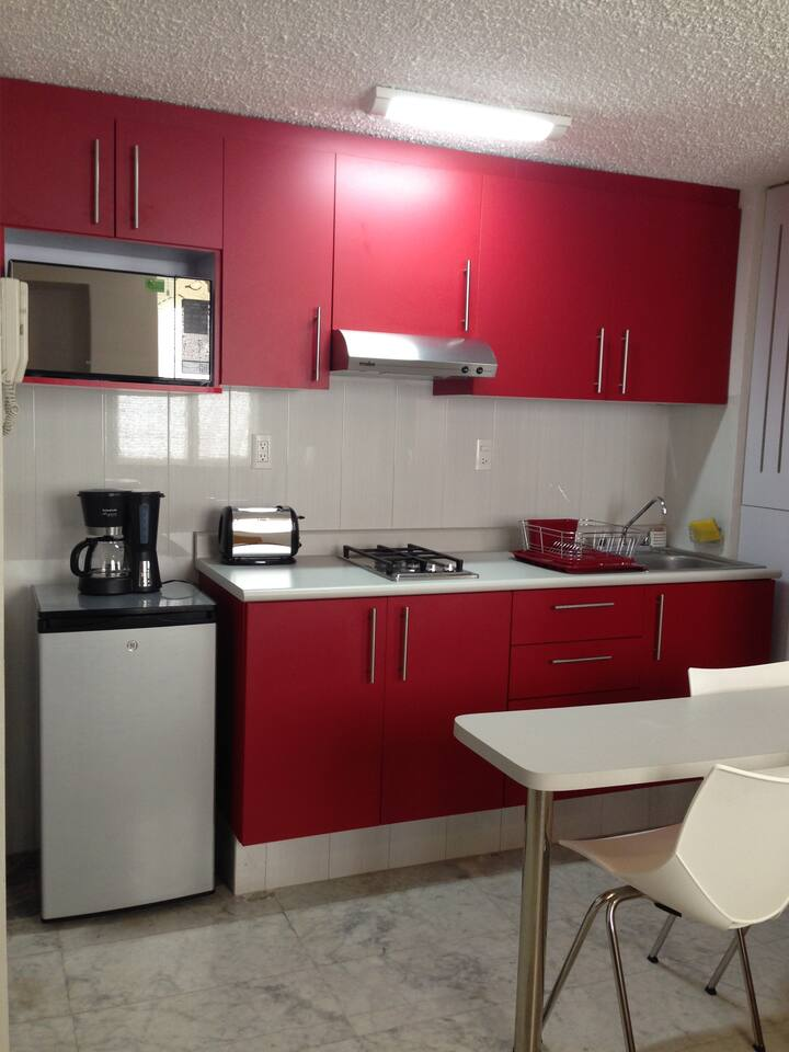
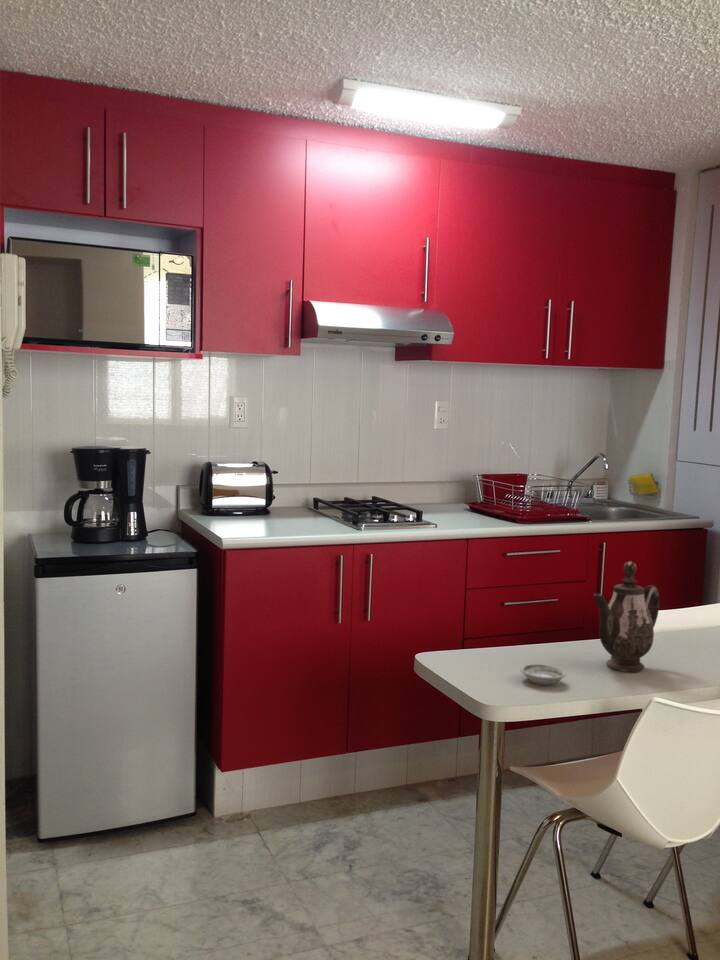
+ teapot [593,560,660,672]
+ saucer [520,663,567,686]
